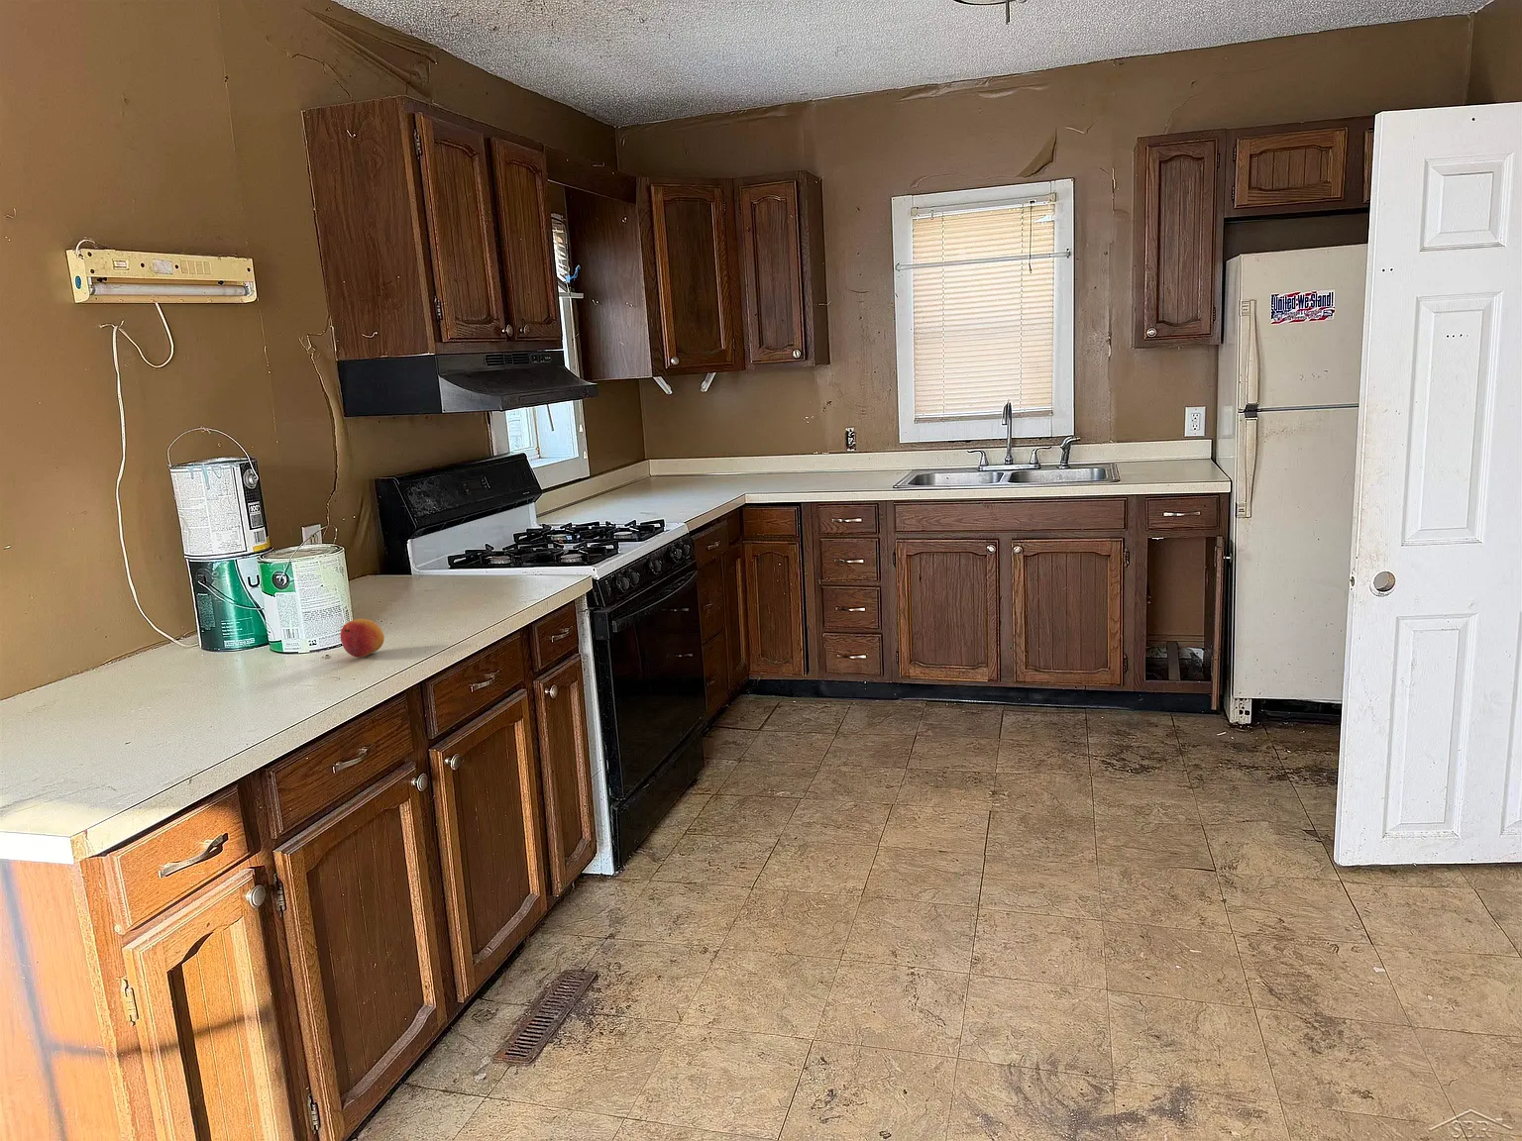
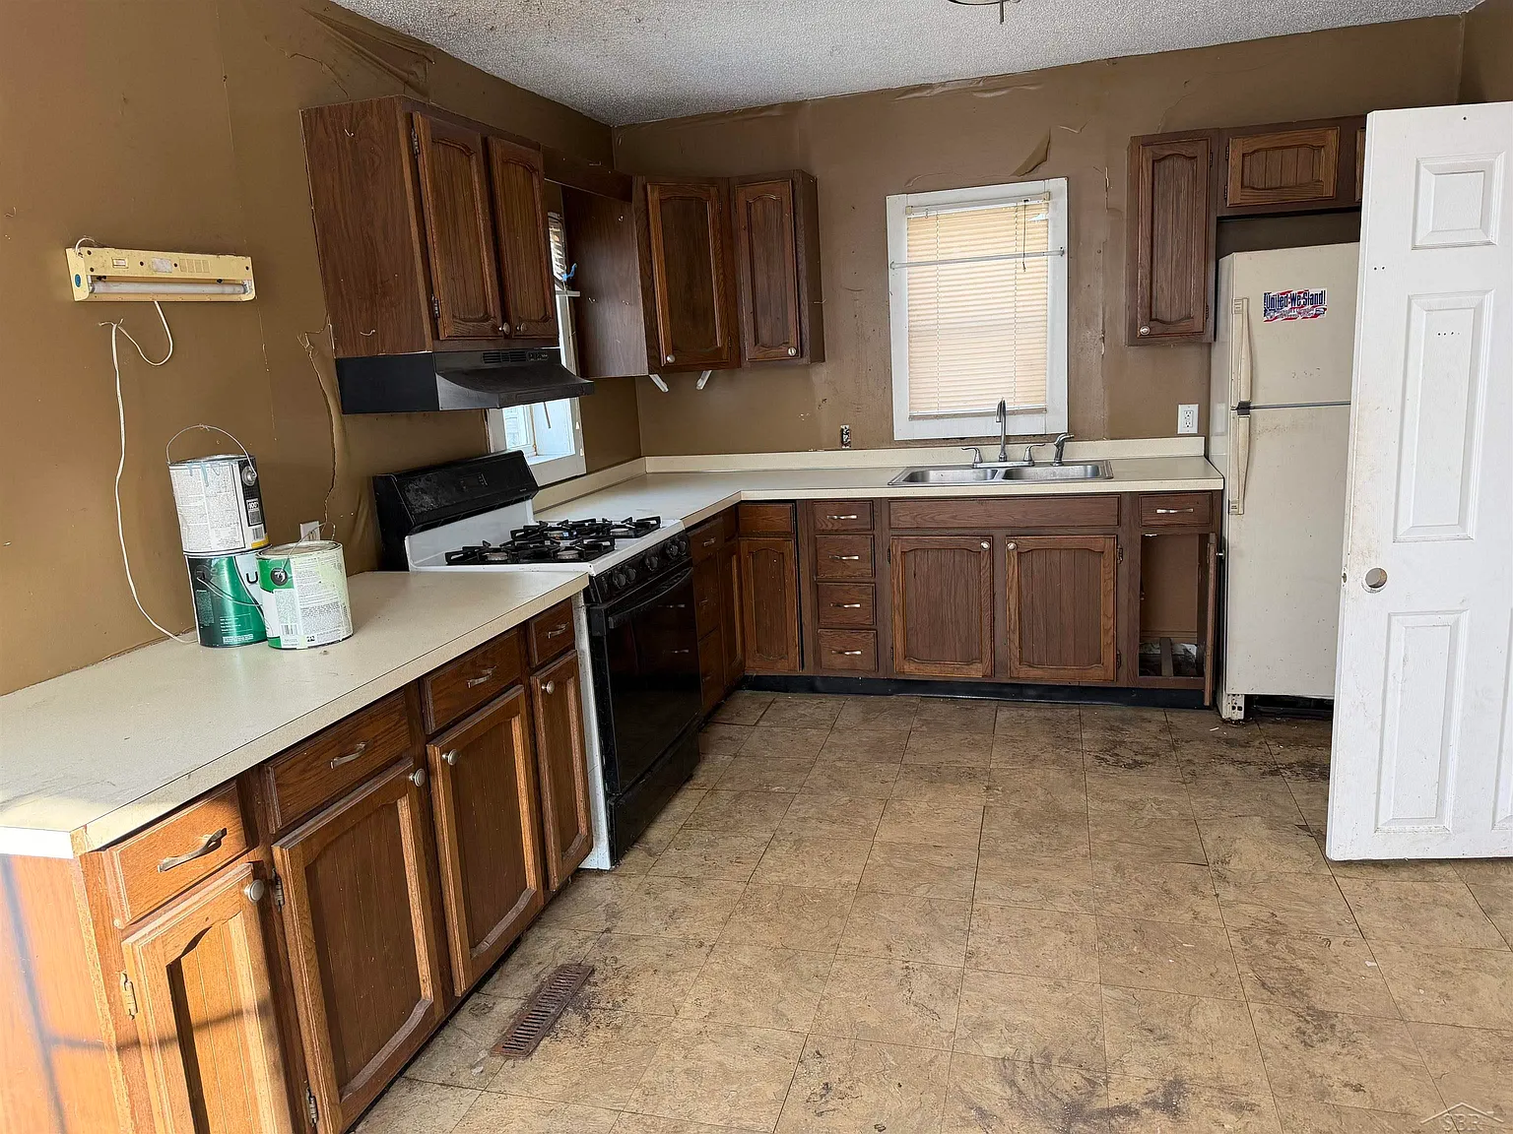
- fruit [340,618,386,658]
